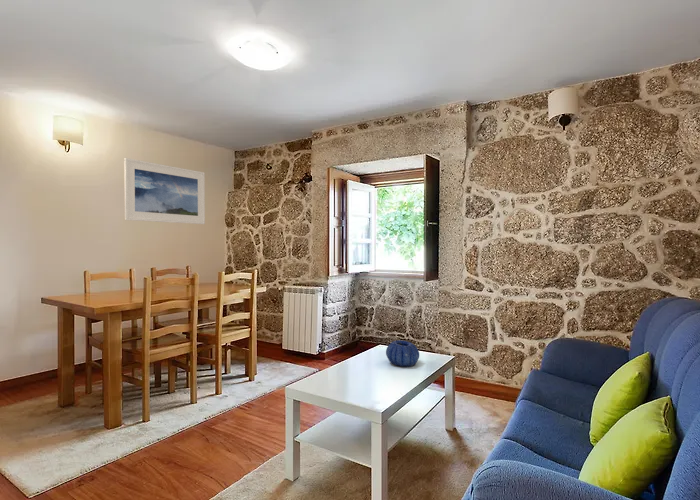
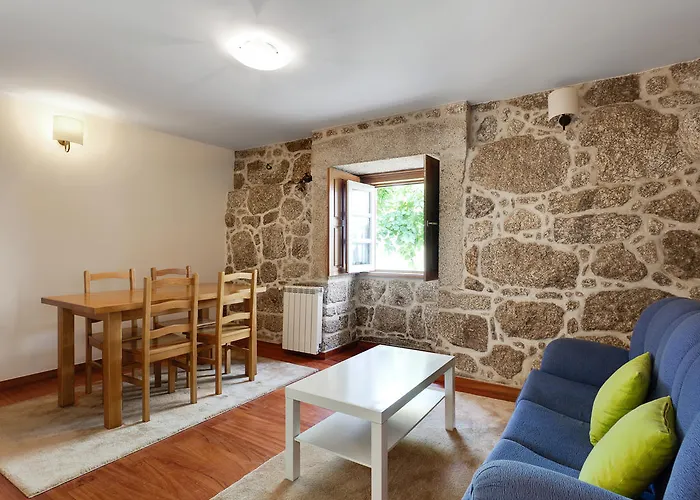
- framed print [123,157,206,225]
- decorative bowl [385,339,420,367]
